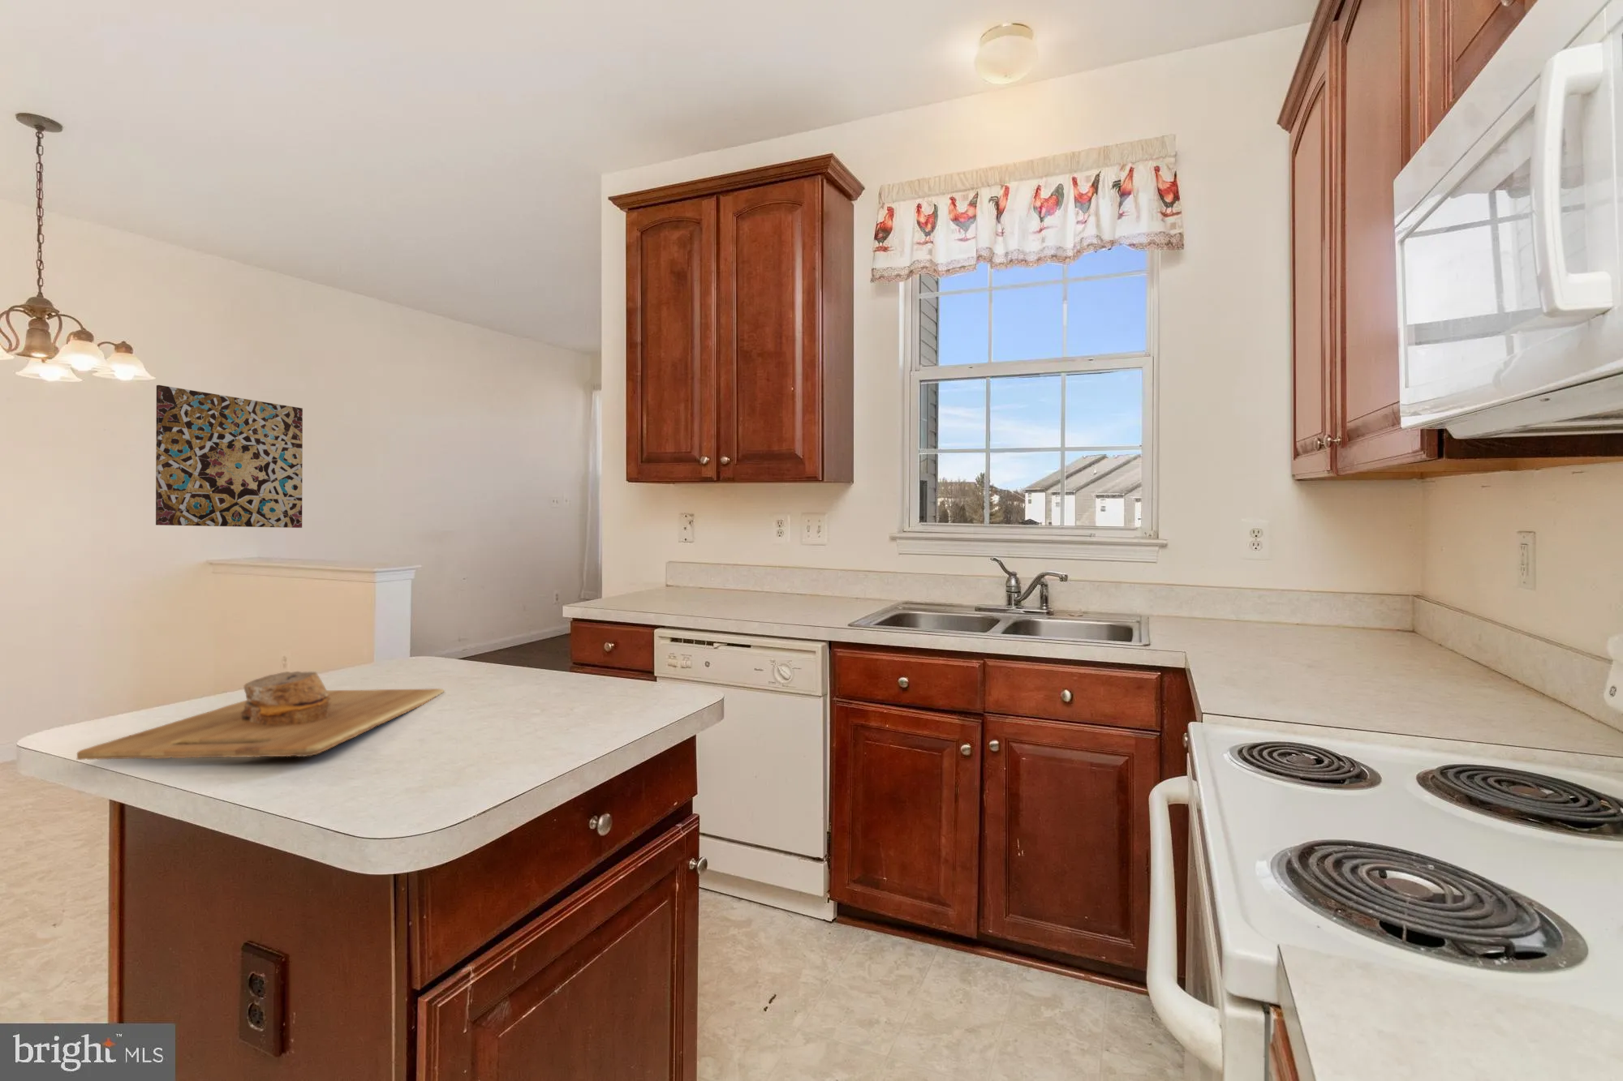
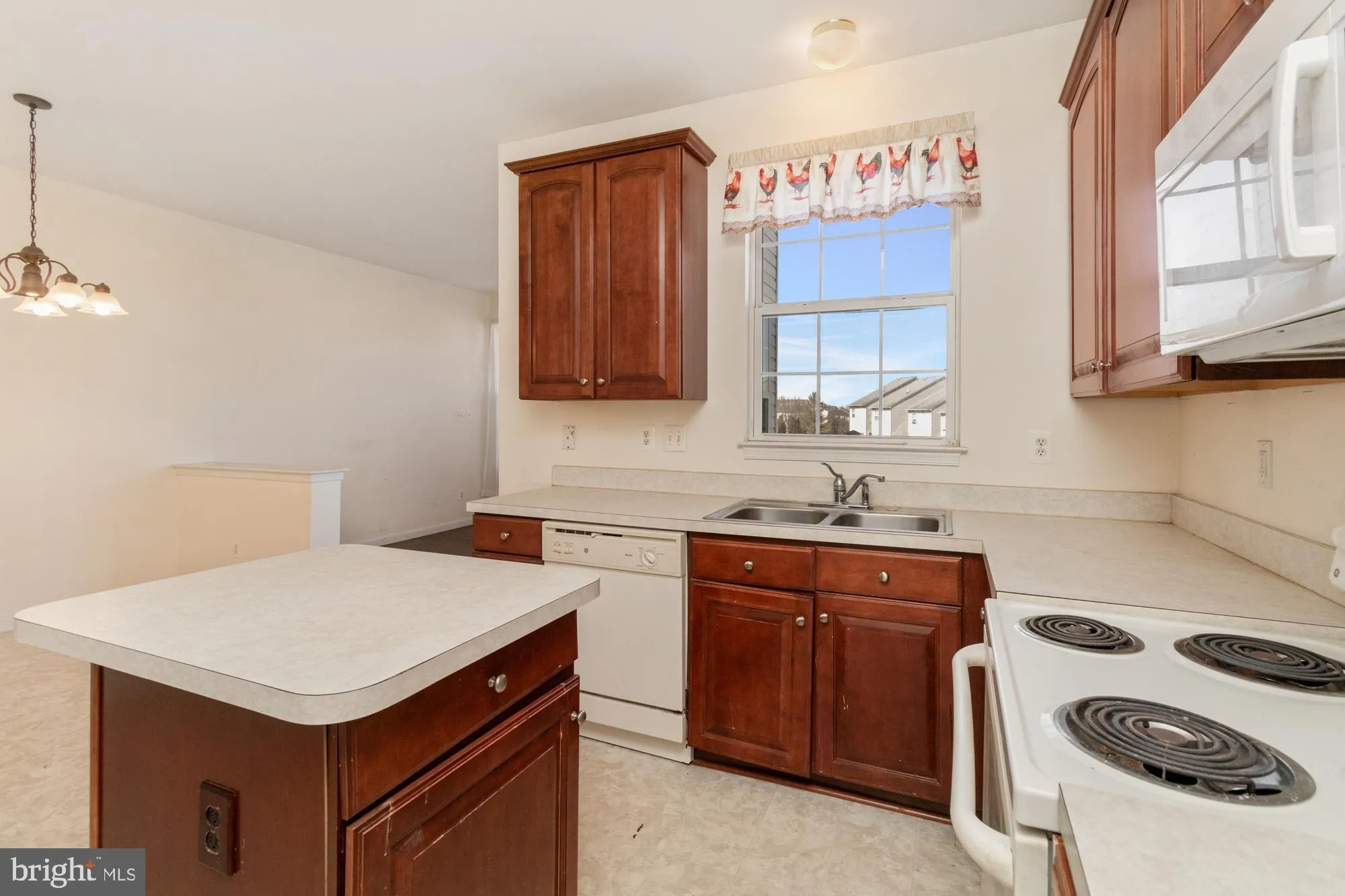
- wall art [154,385,304,528]
- cutting board [76,671,445,760]
